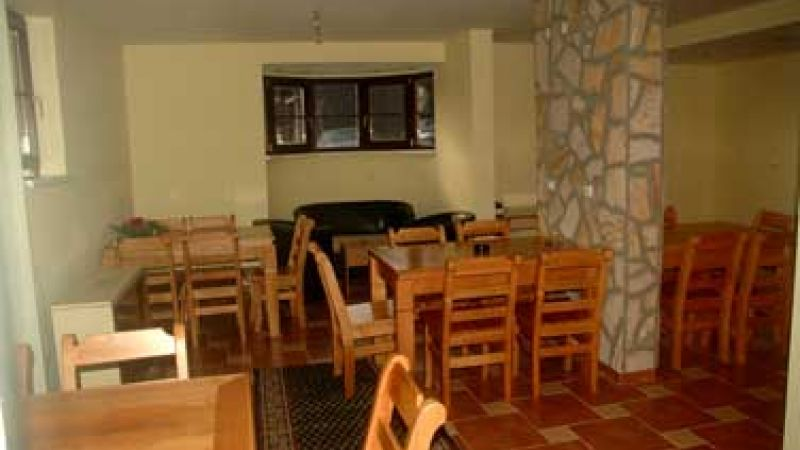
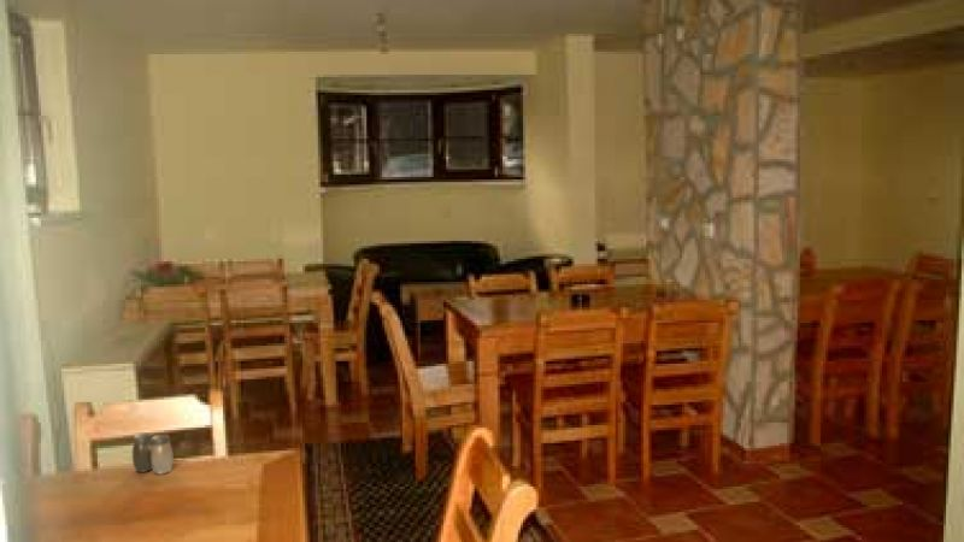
+ salt and pepper shaker [131,432,175,476]
